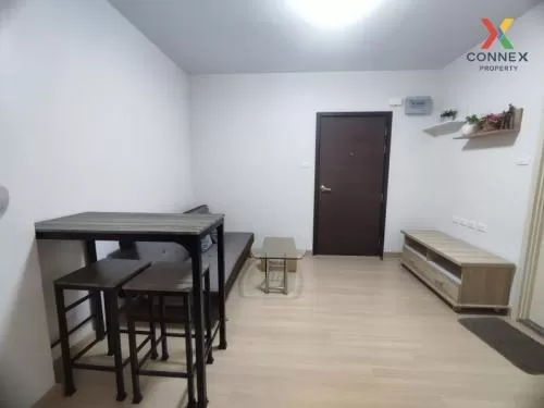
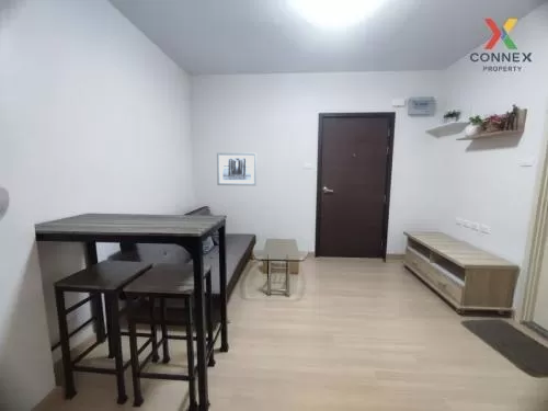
+ wall art [216,151,258,186]
